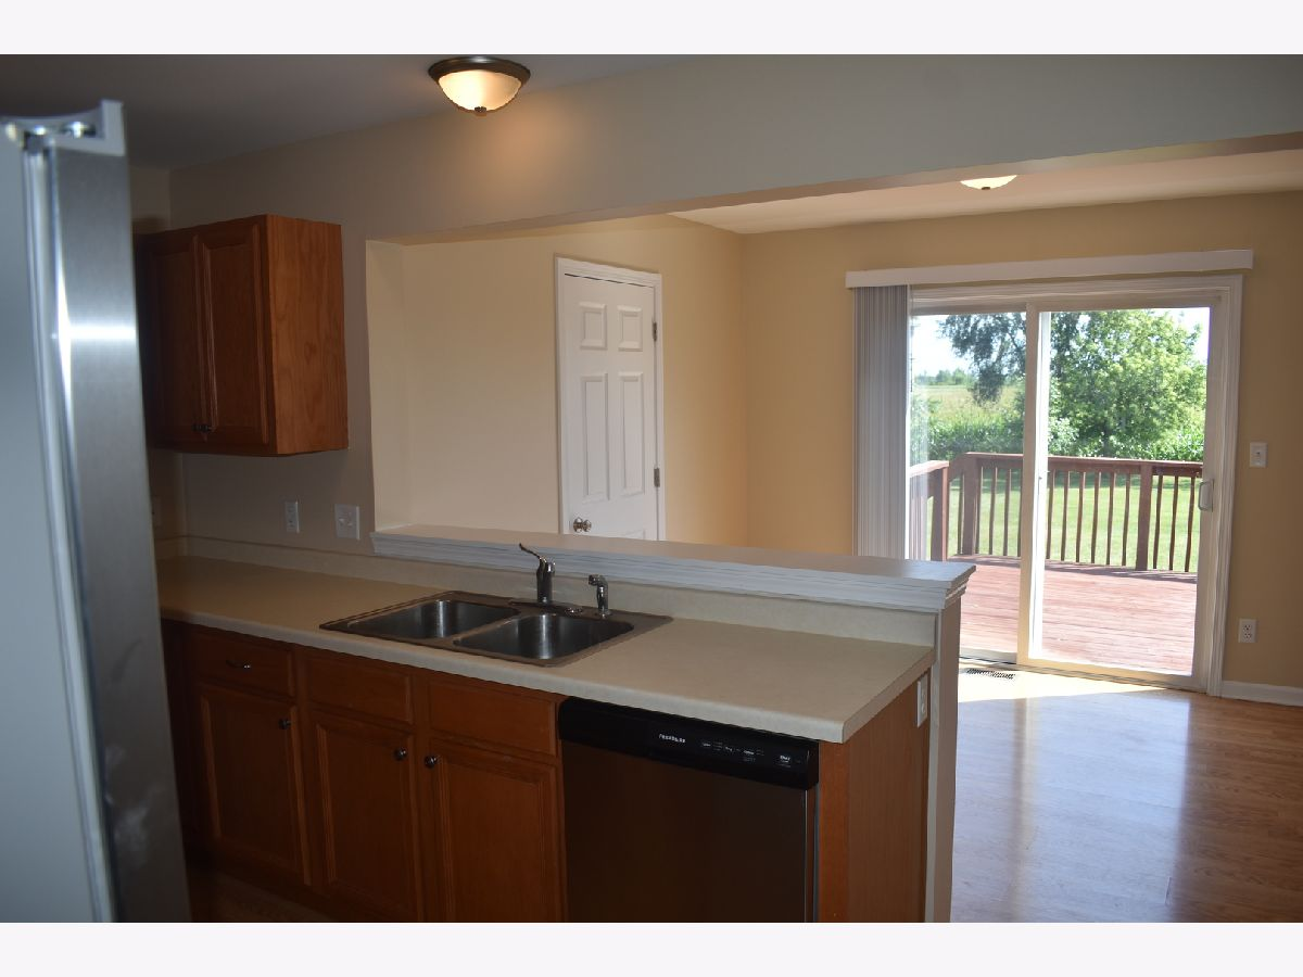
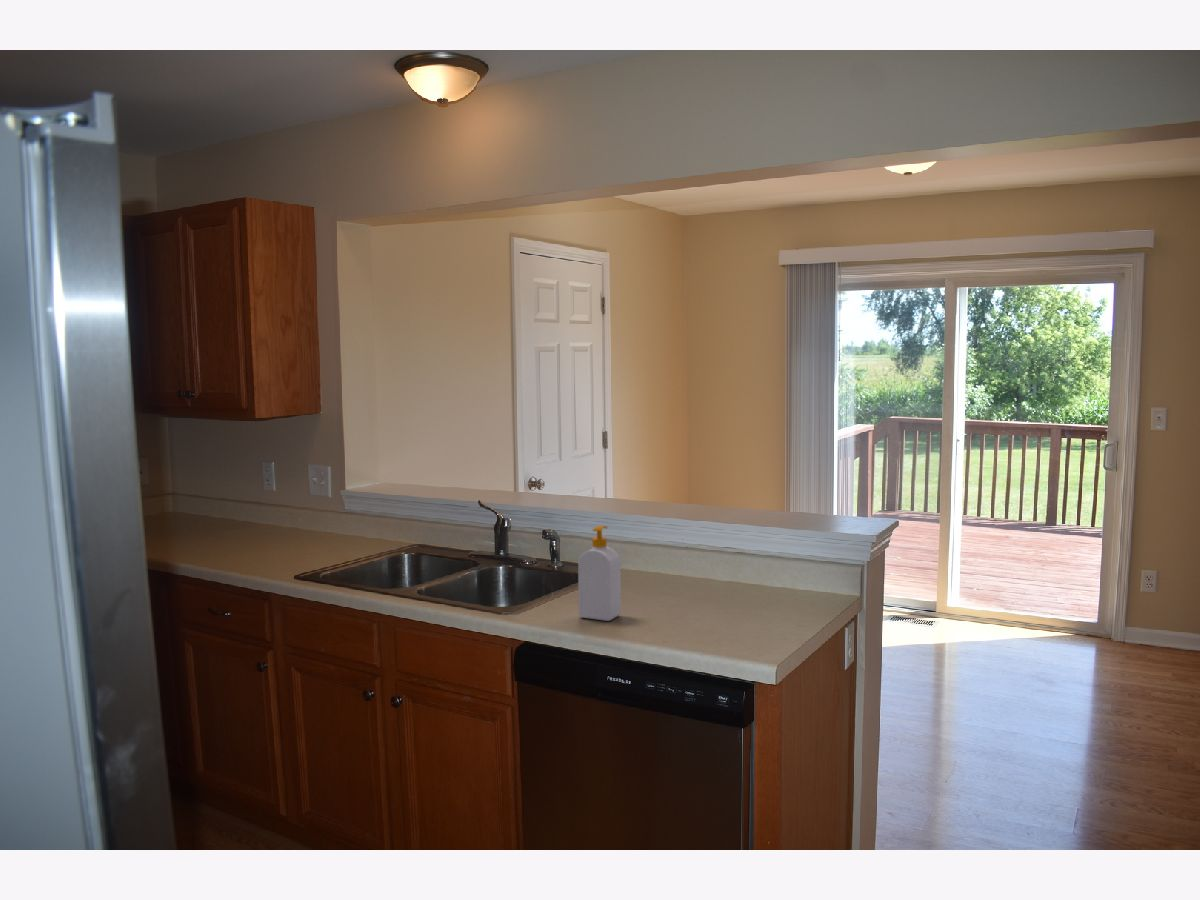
+ soap bottle [577,525,622,622]
